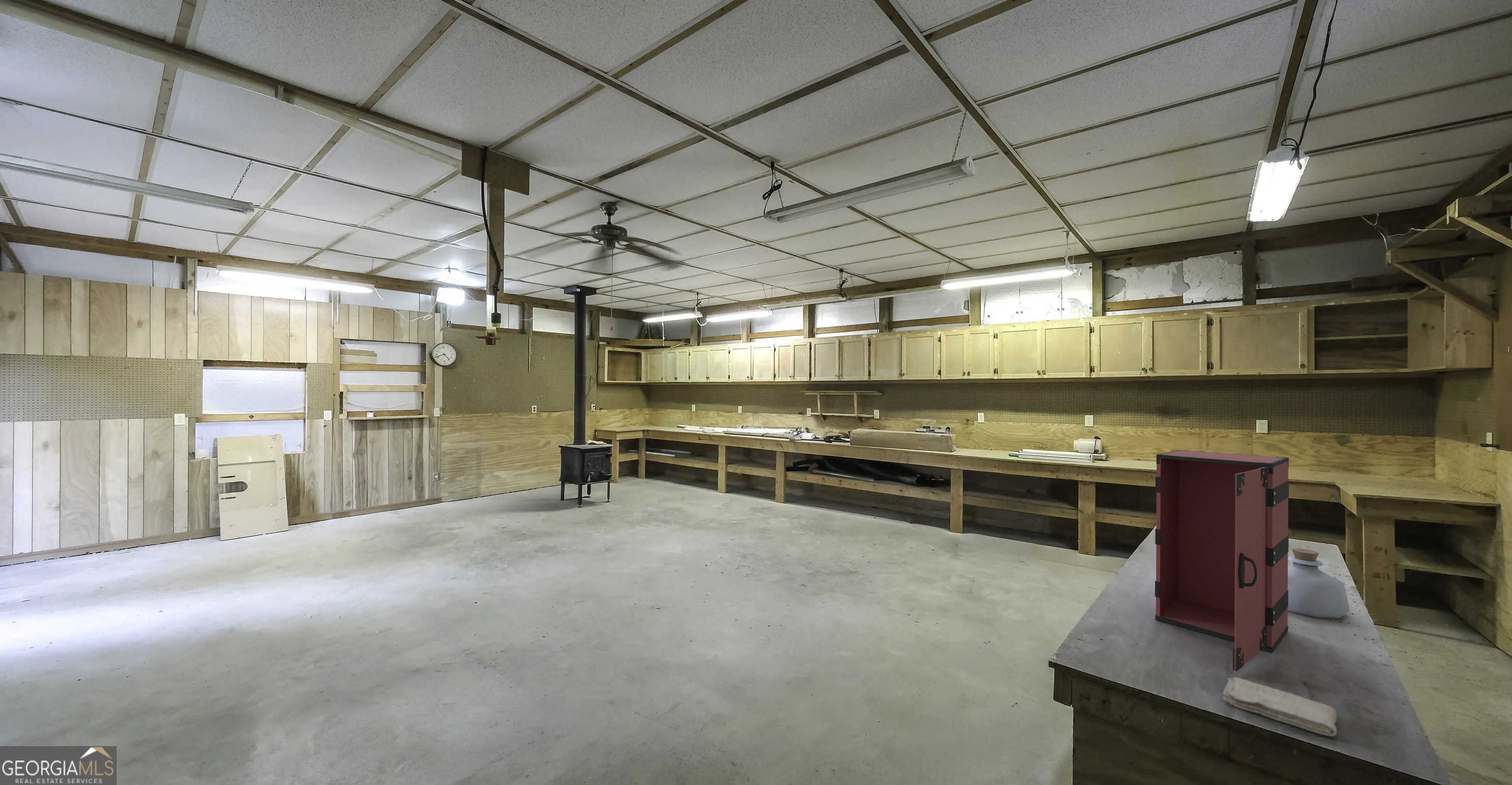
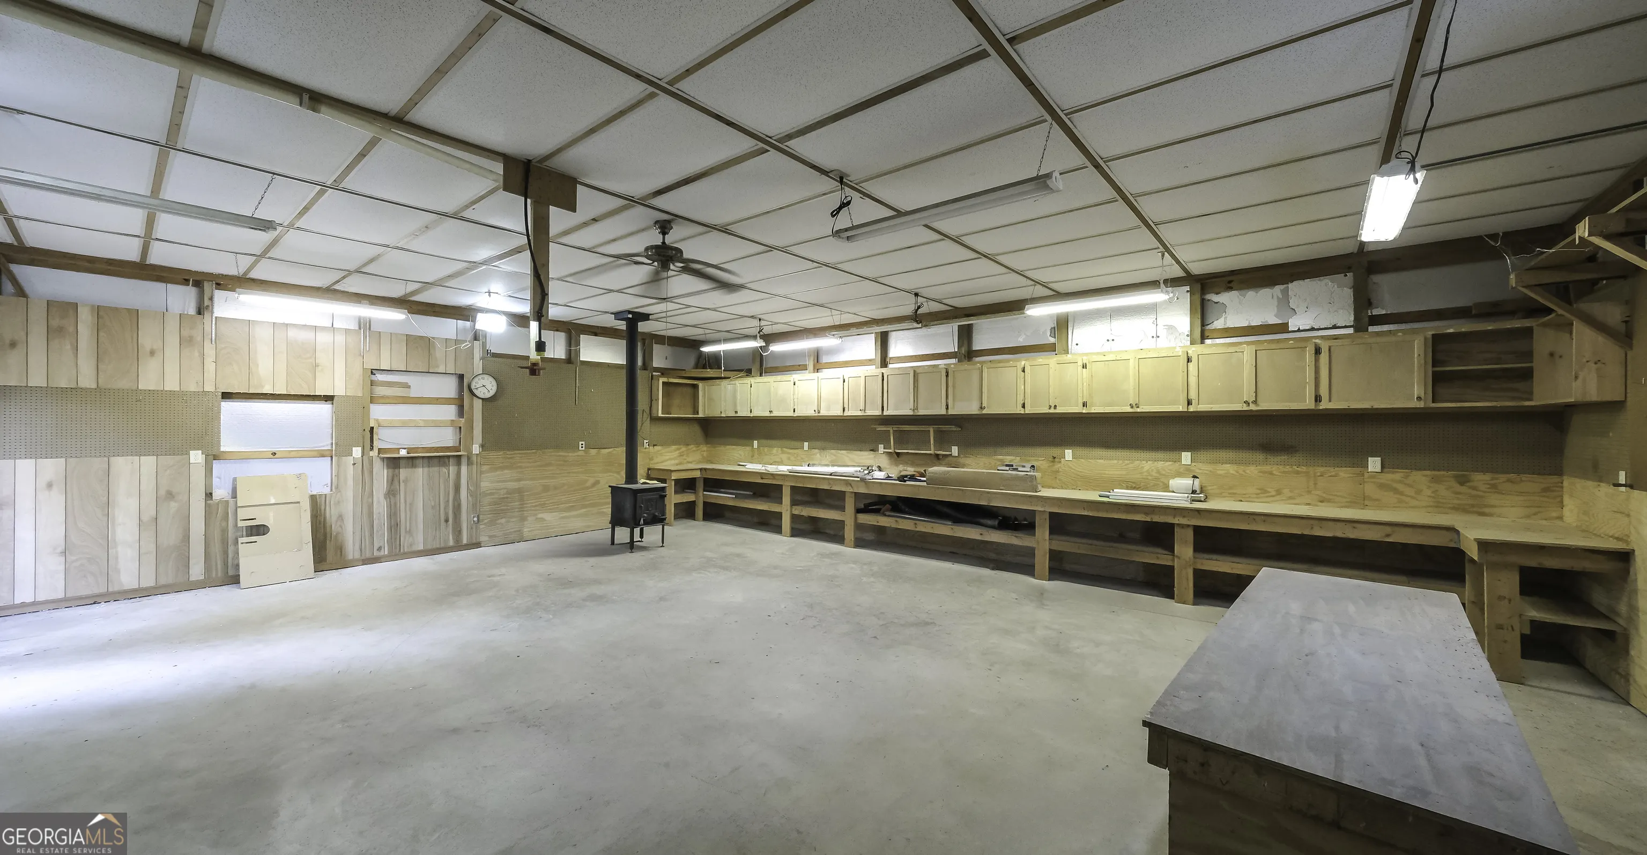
- washcloth [1222,677,1338,737]
- bottle [1288,548,1350,620]
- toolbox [1155,449,1290,672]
